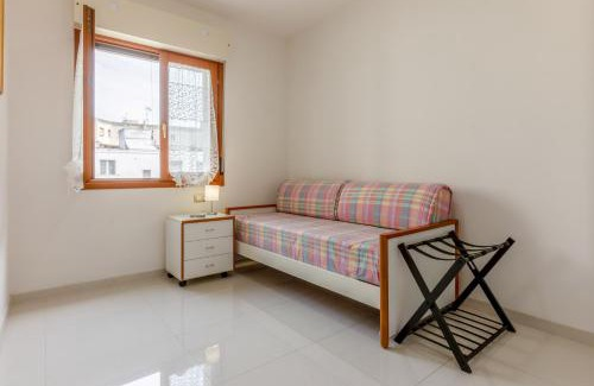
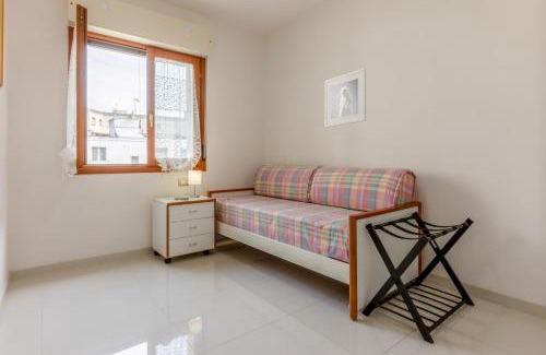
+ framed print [323,67,367,129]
